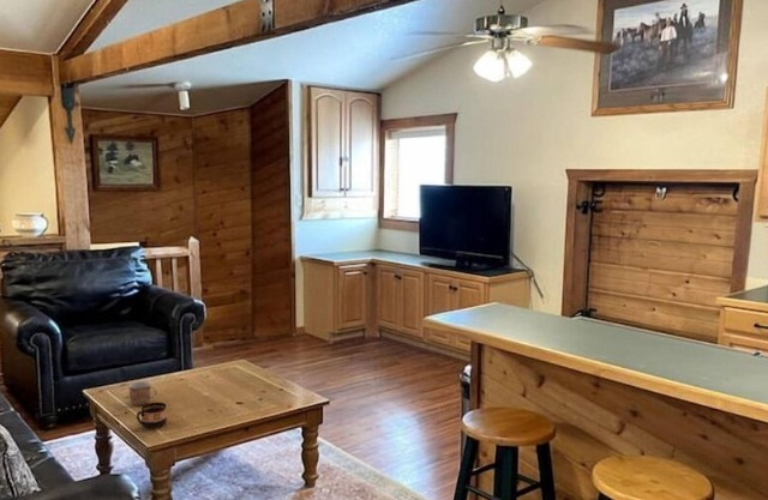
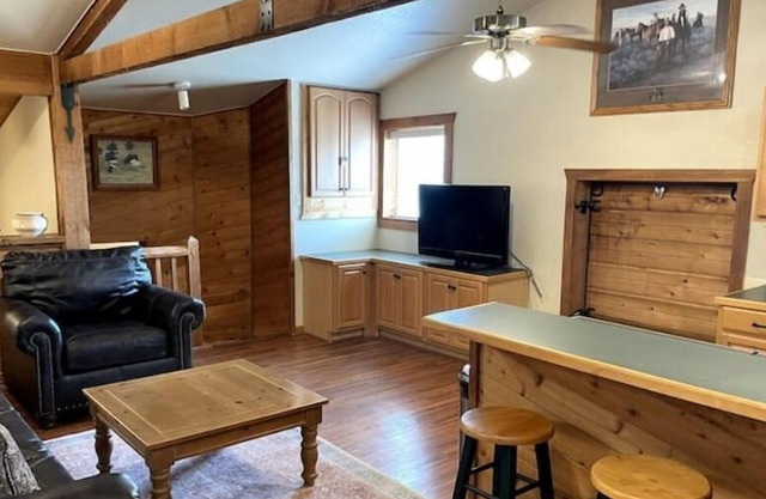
- cup [136,402,168,429]
- mug [127,380,158,406]
